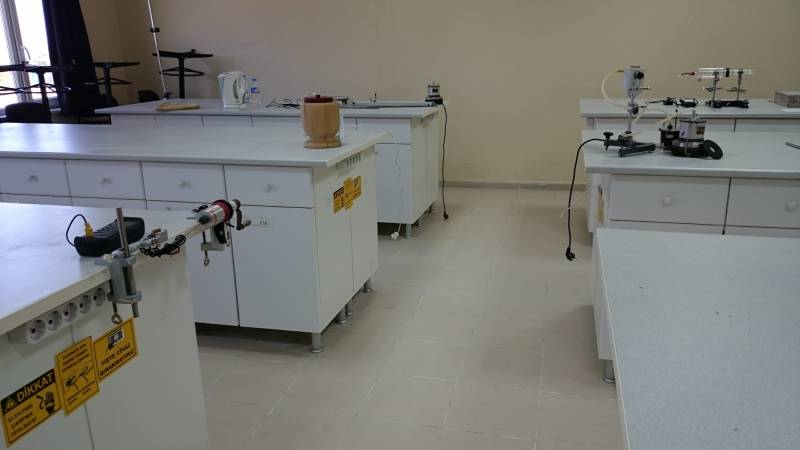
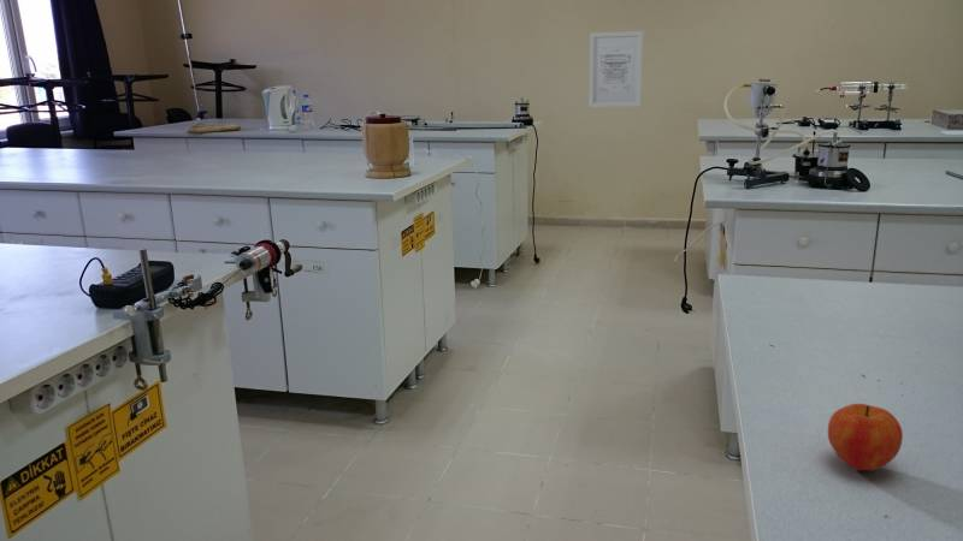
+ wall art [587,30,644,108]
+ apple [827,403,904,471]
